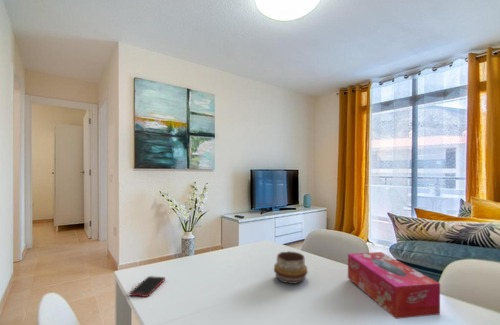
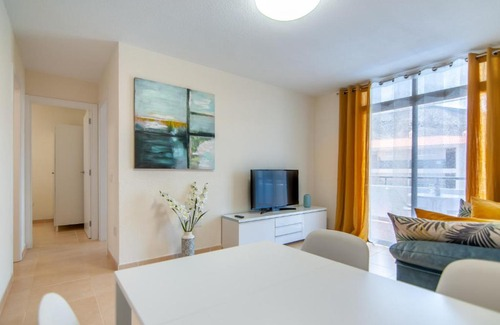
- decorative bowl [273,250,309,285]
- tissue box [347,251,441,320]
- cell phone [129,275,166,298]
